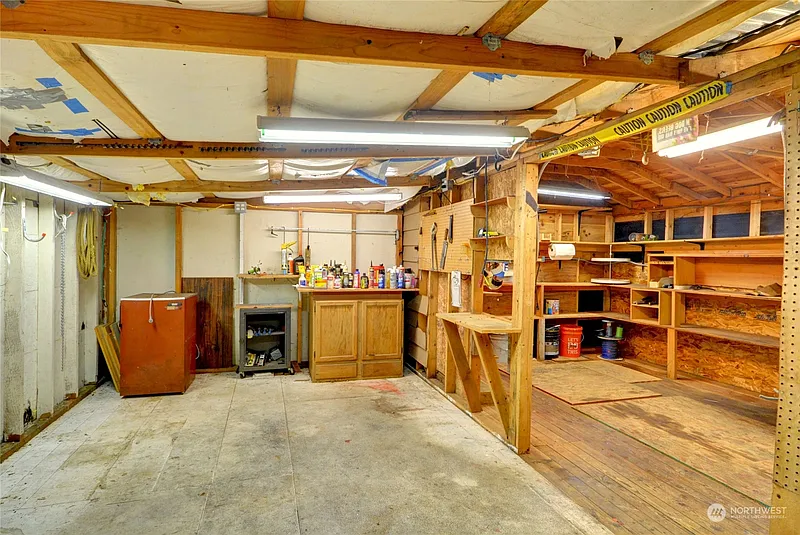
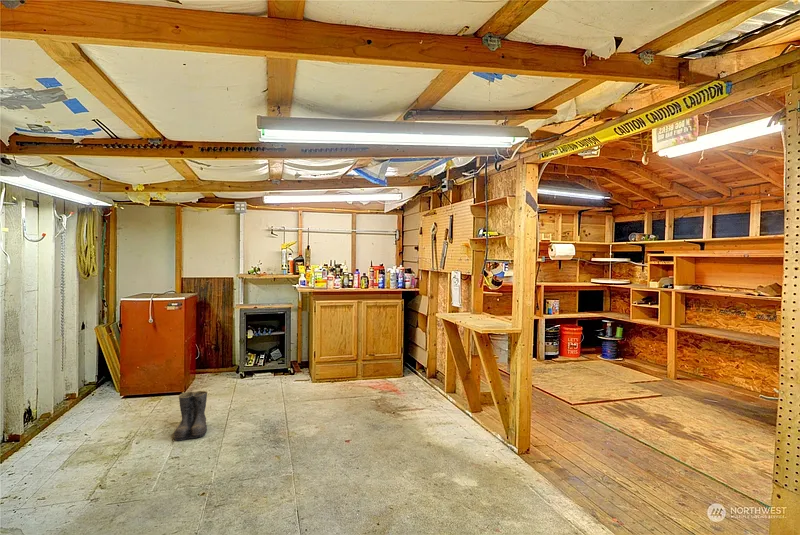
+ boots [173,390,208,441]
